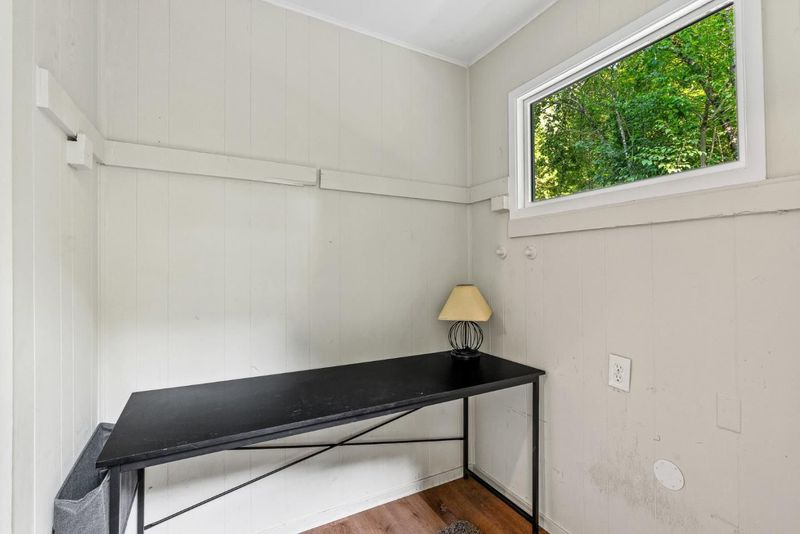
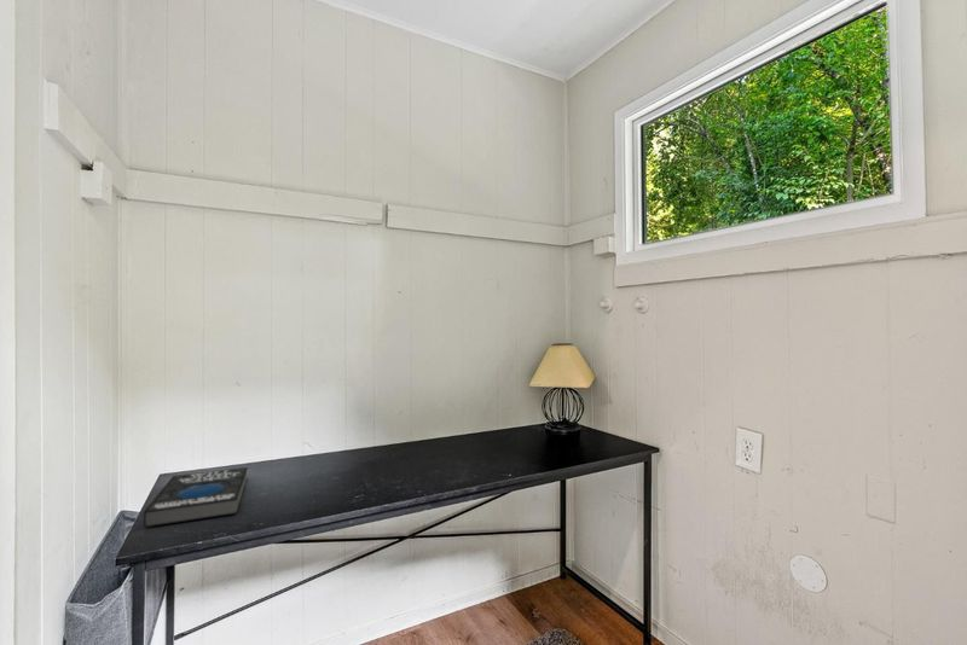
+ book [143,466,249,529]
